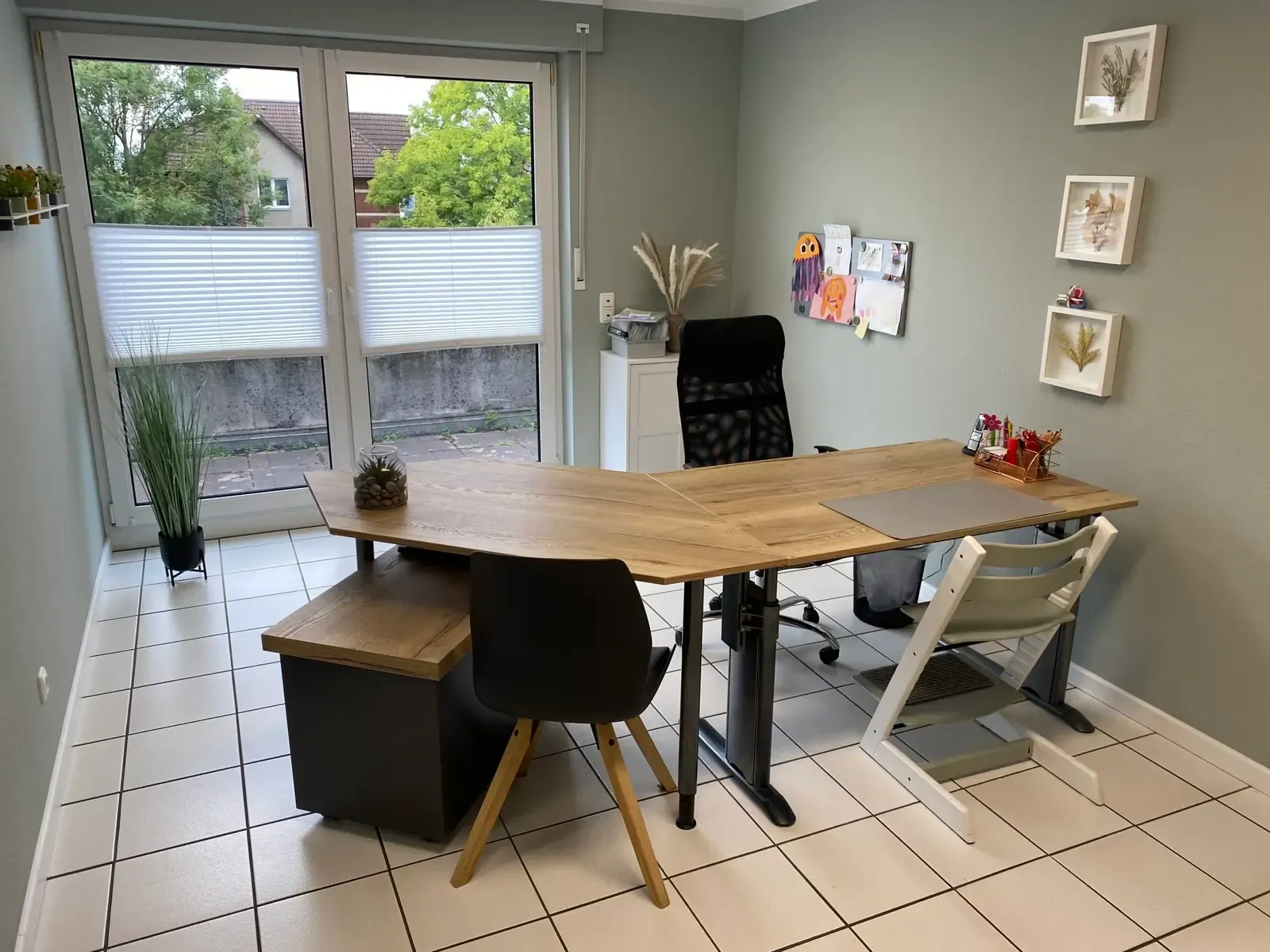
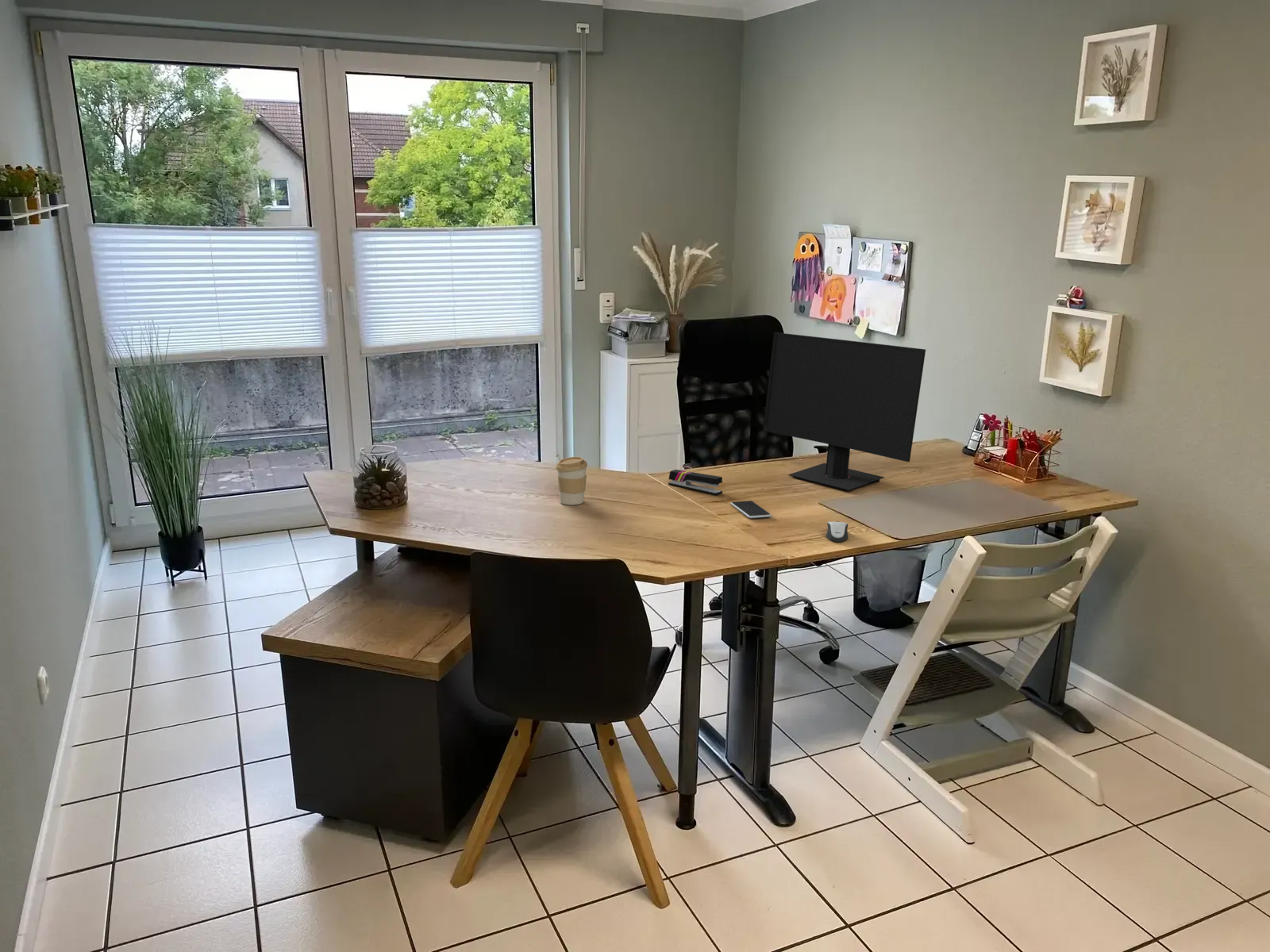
+ computer monitor [762,332,926,492]
+ stapler [668,469,723,496]
+ computer mouse [825,520,849,543]
+ coffee cup [555,456,588,505]
+ smartphone [730,500,772,519]
